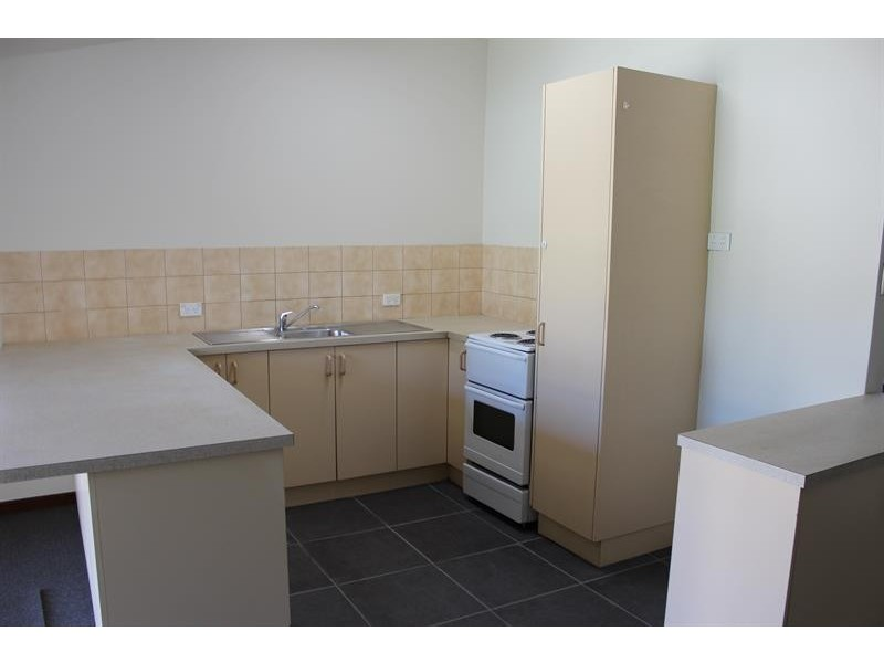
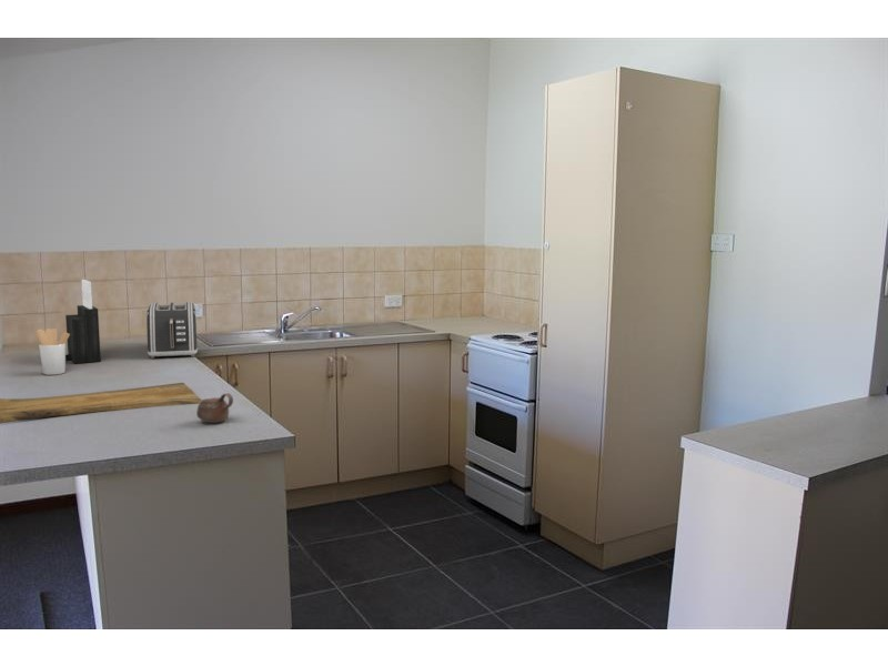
+ utensil holder [34,327,70,376]
+ cup [195,392,234,424]
+ knife block [64,279,102,365]
+ toaster [145,301,199,360]
+ cutting board [0,382,202,425]
